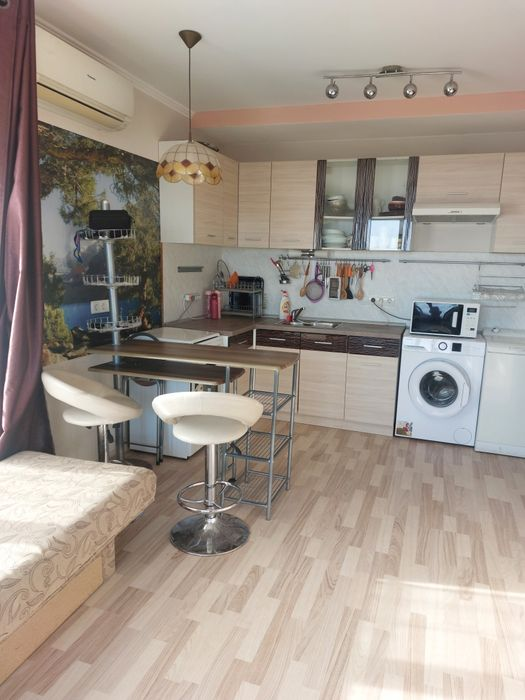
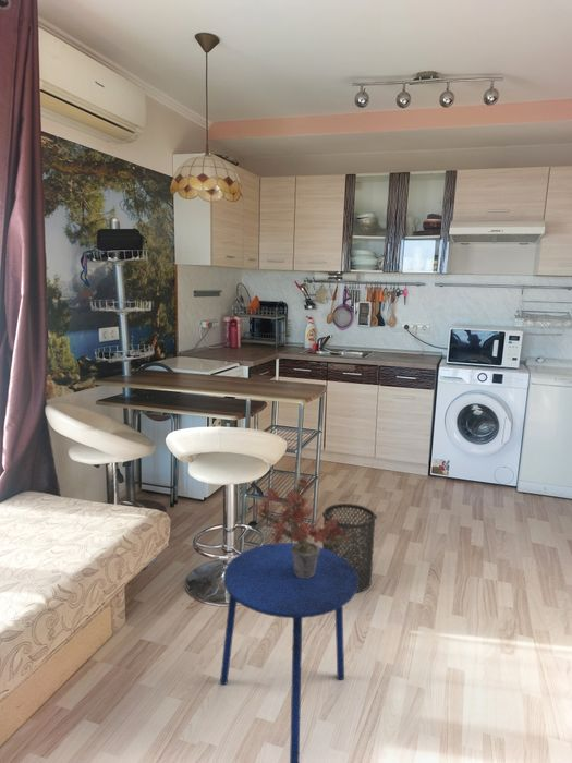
+ potted plant [250,461,361,578]
+ trash can [321,502,378,594]
+ side table [219,542,357,763]
